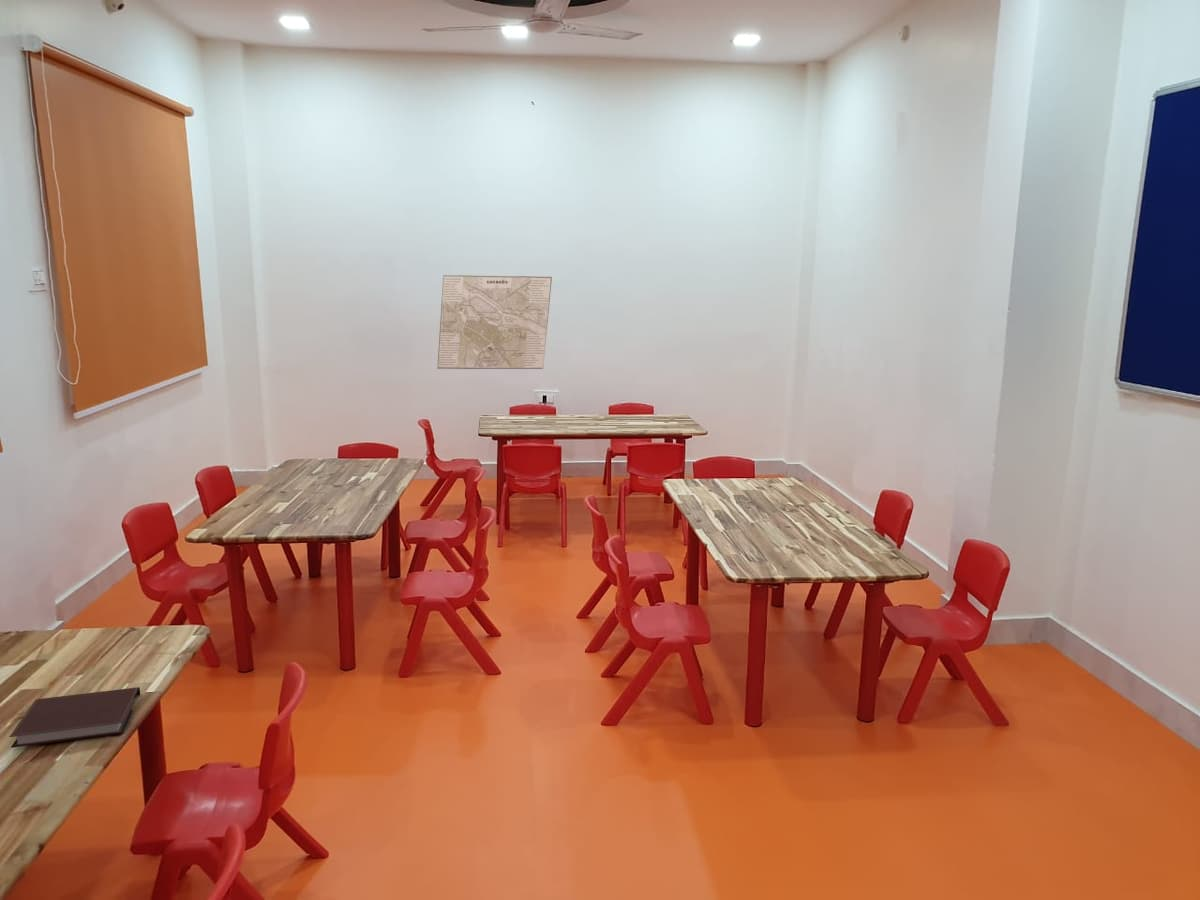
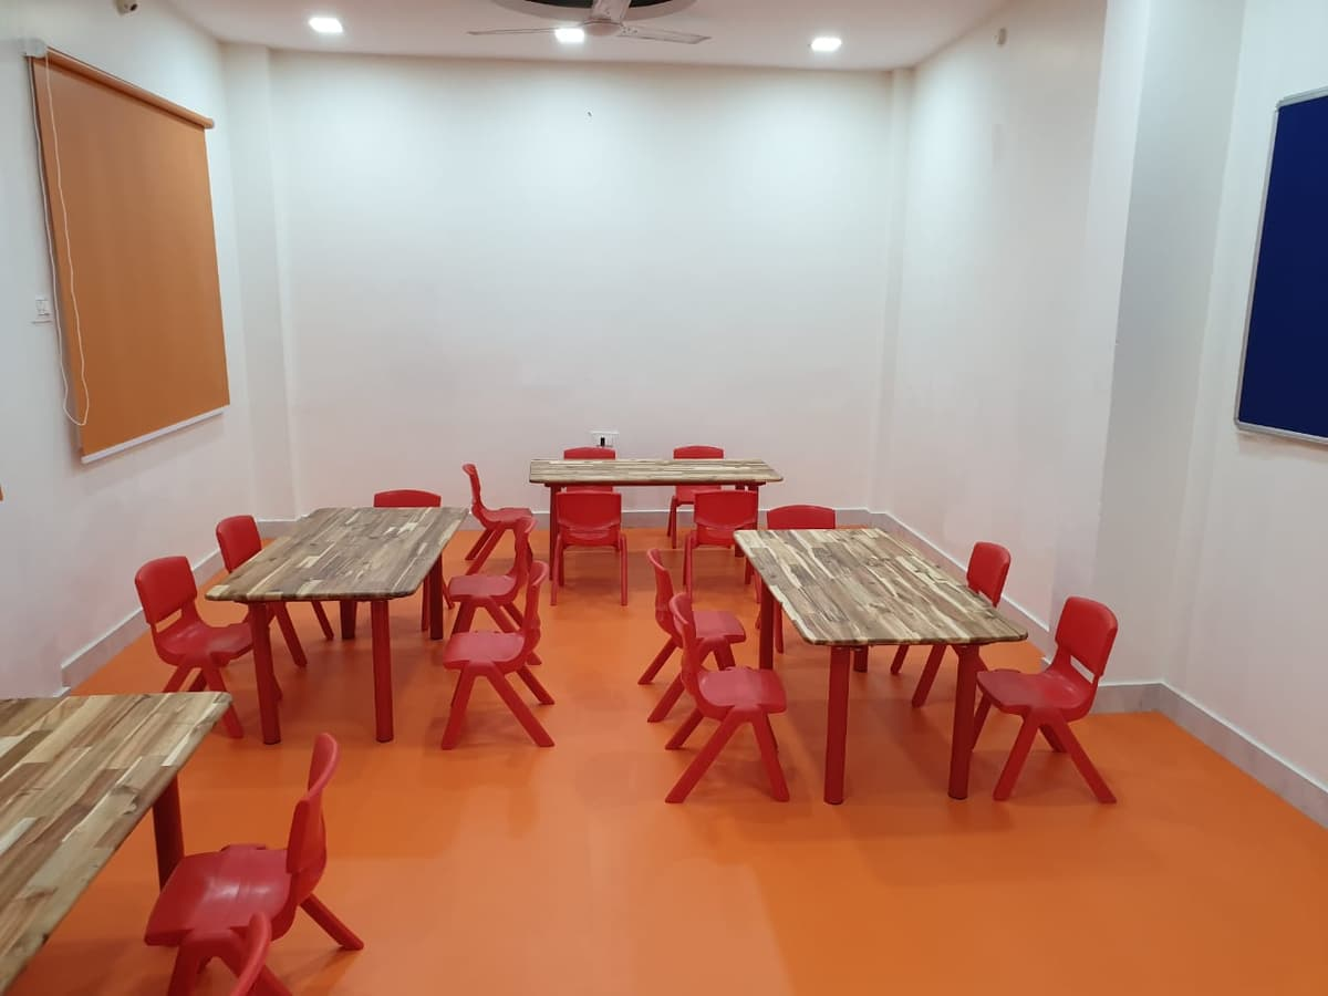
- notebook [8,686,141,749]
- map [436,274,553,370]
